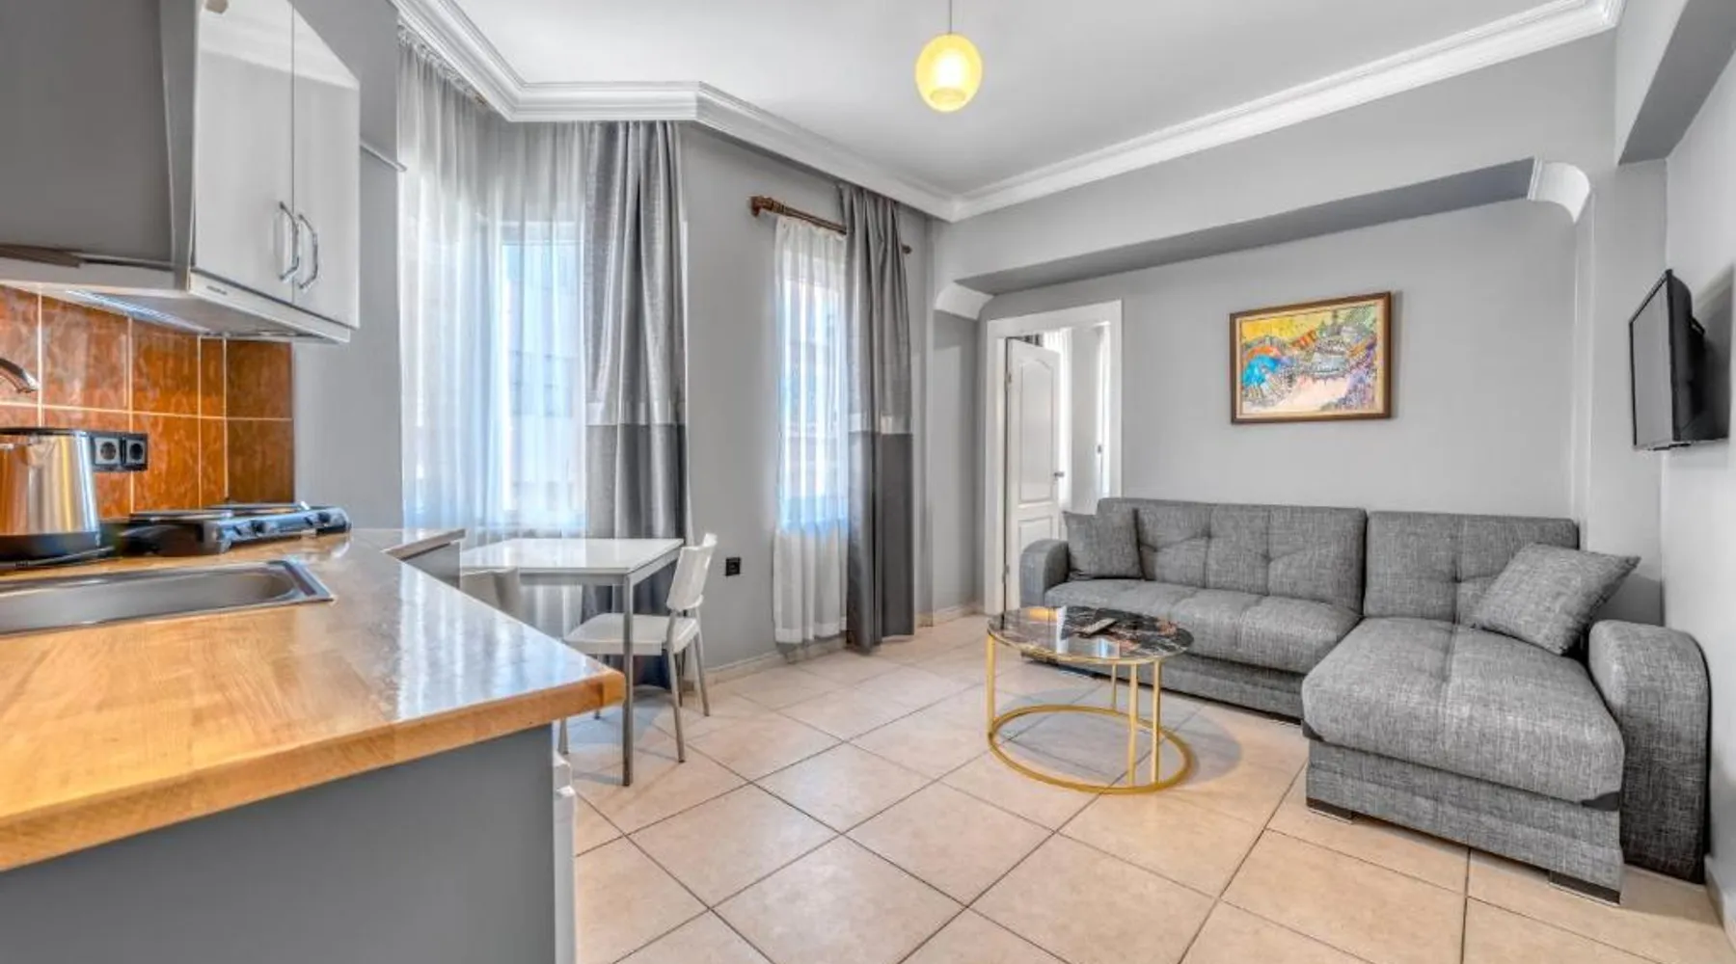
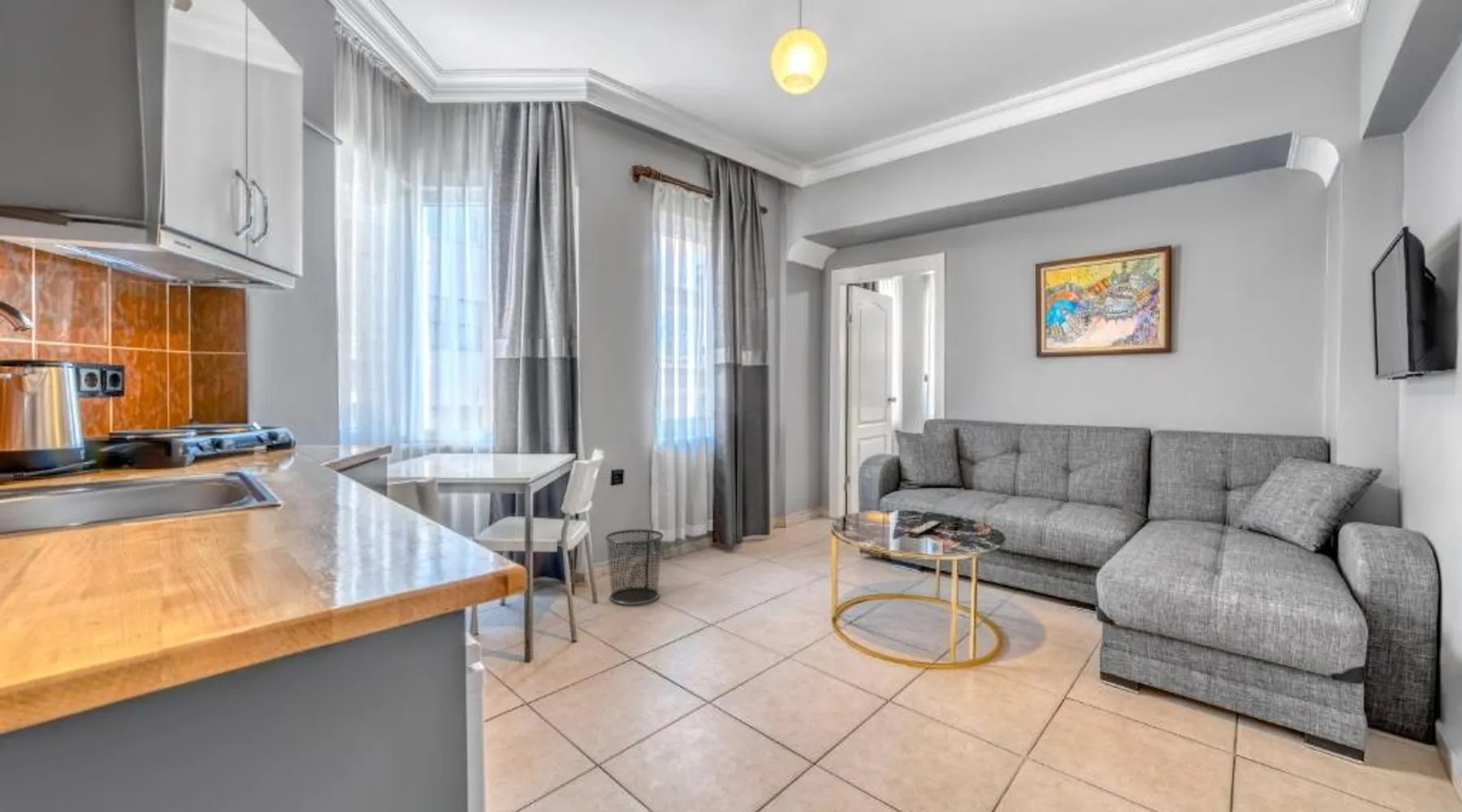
+ waste bin [604,529,664,606]
